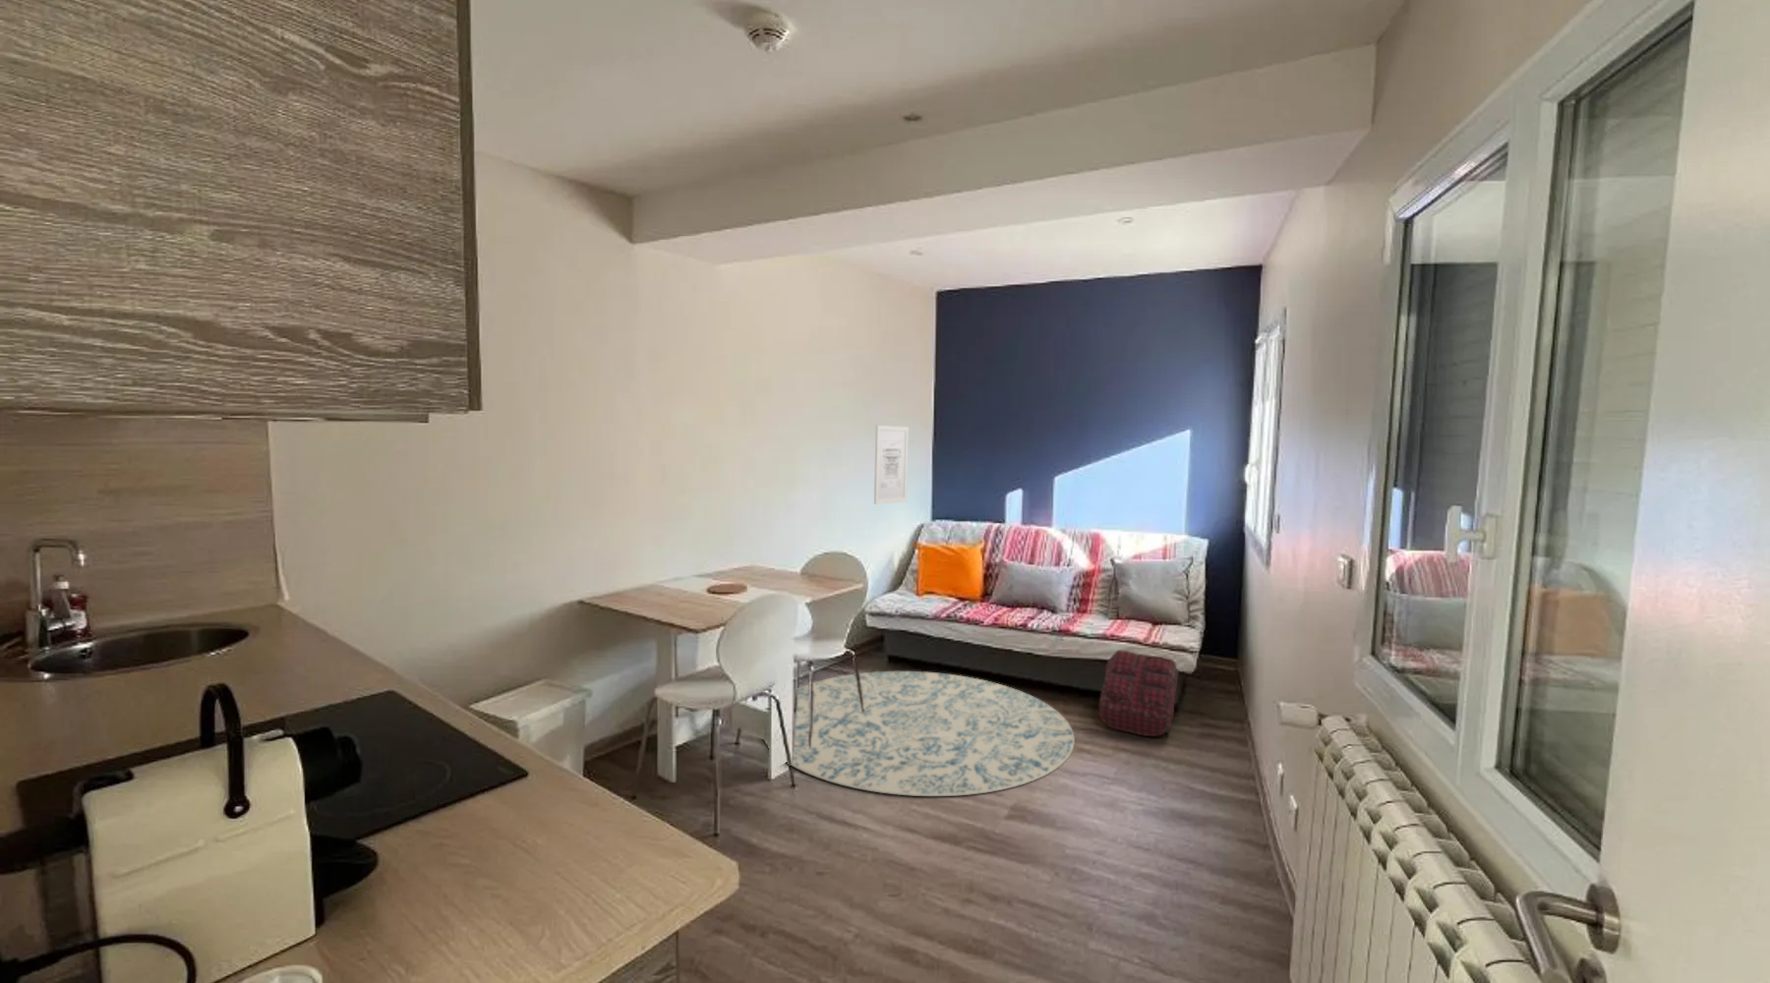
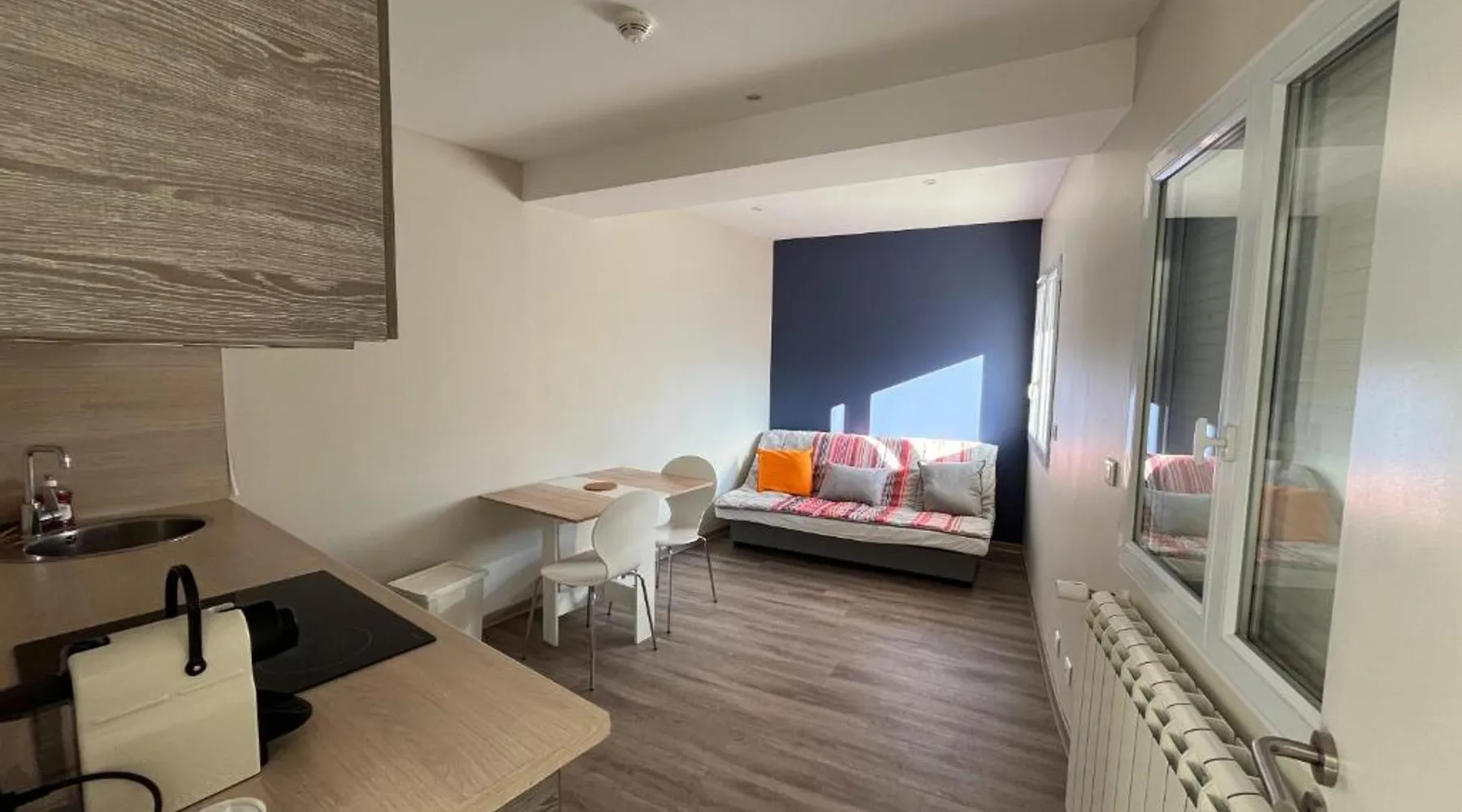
- backpack [1098,649,1179,737]
- rug [763,671,1076,798]
- wall art [873,425,909,505]
